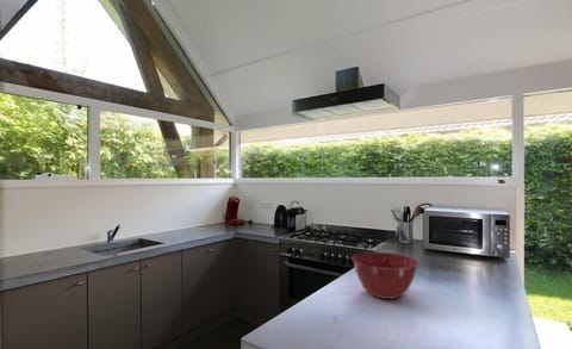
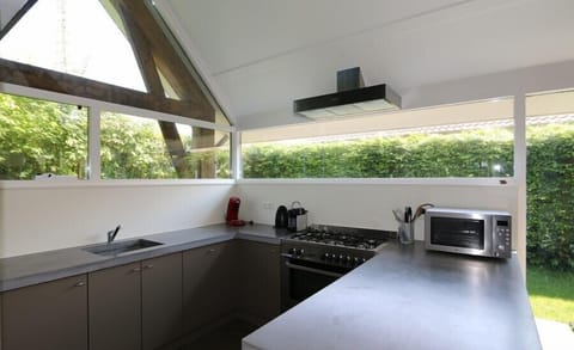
- mixing bowl [350,251,419,300]
